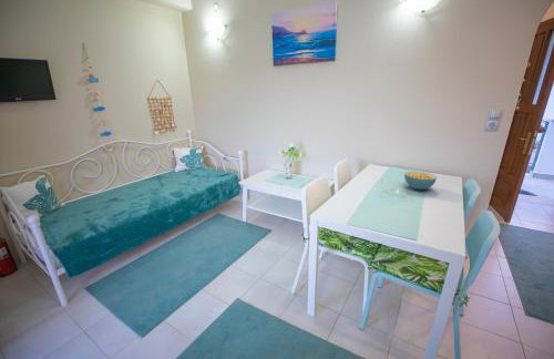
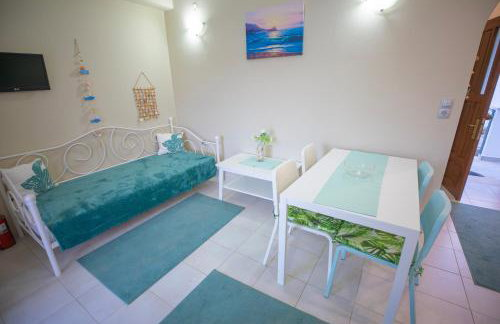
- cereal bowl [403,171,438,191]
